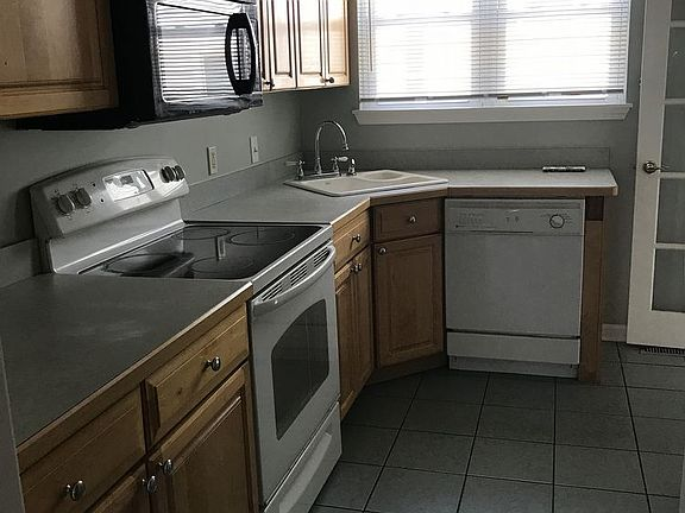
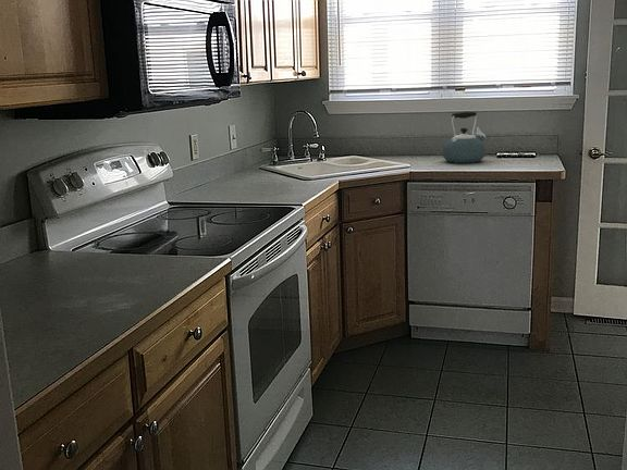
+ kettle [441,111,487,164]
